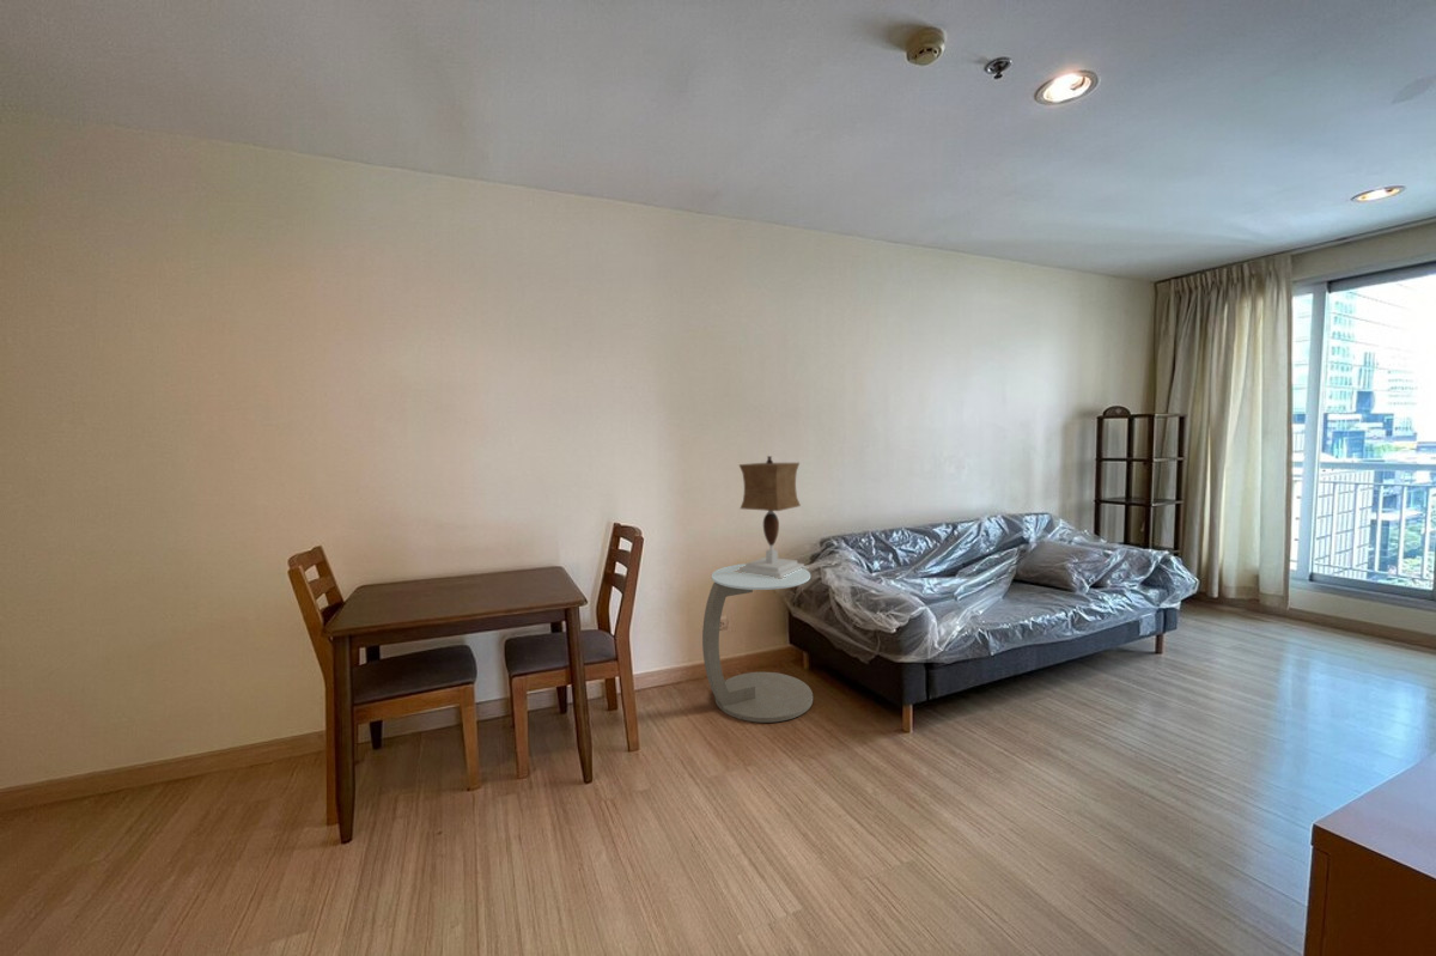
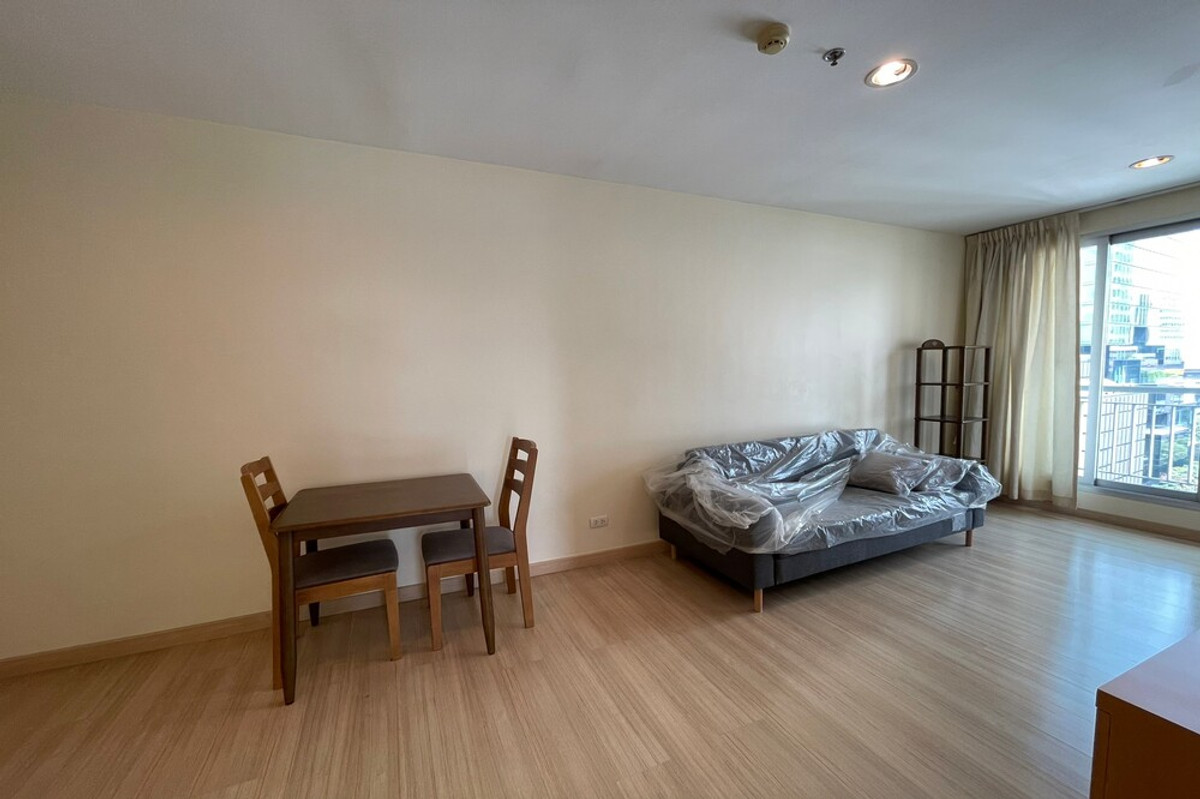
- side table [701,562,814,724]
- table lamp [735,455,809,579]
